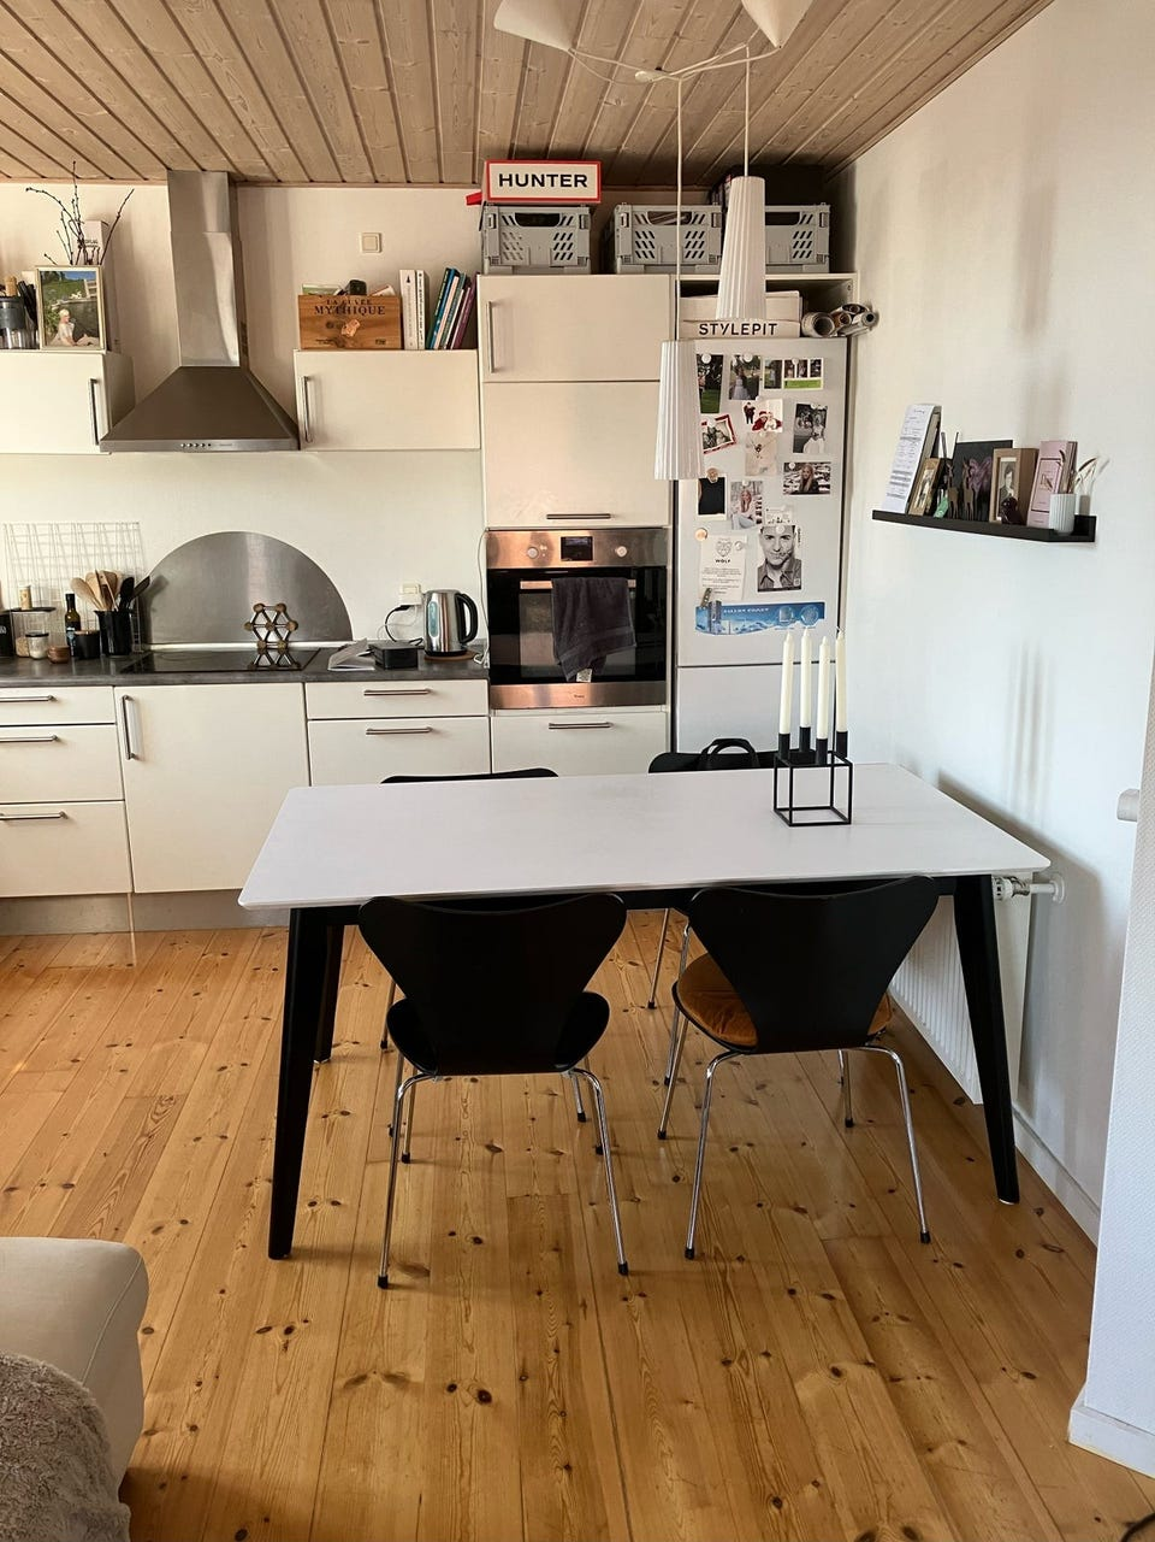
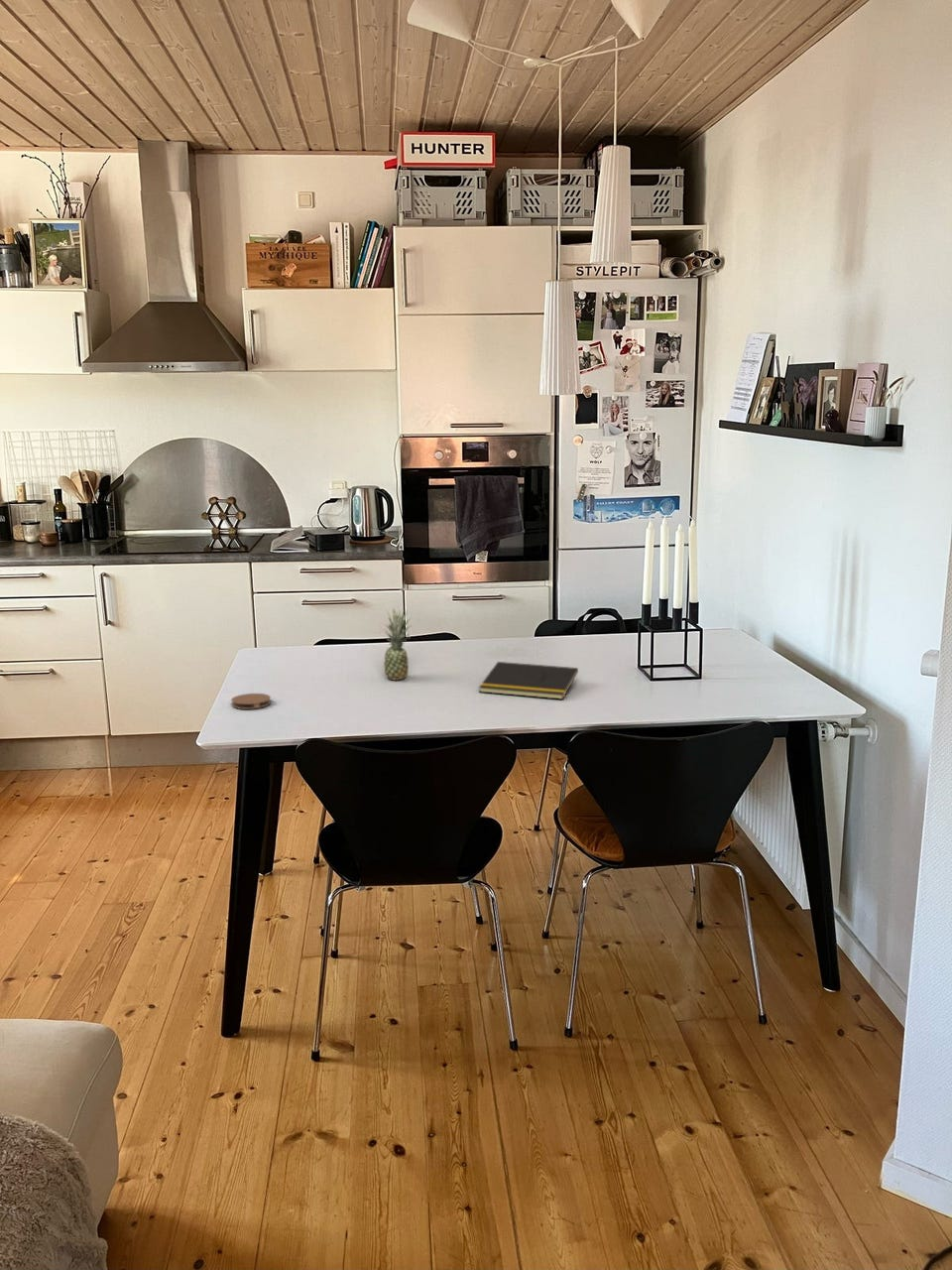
+ notepad [478,661,579,700]
+ fruit [383,607,412,682]
+ coaster [230,693,272,710]
